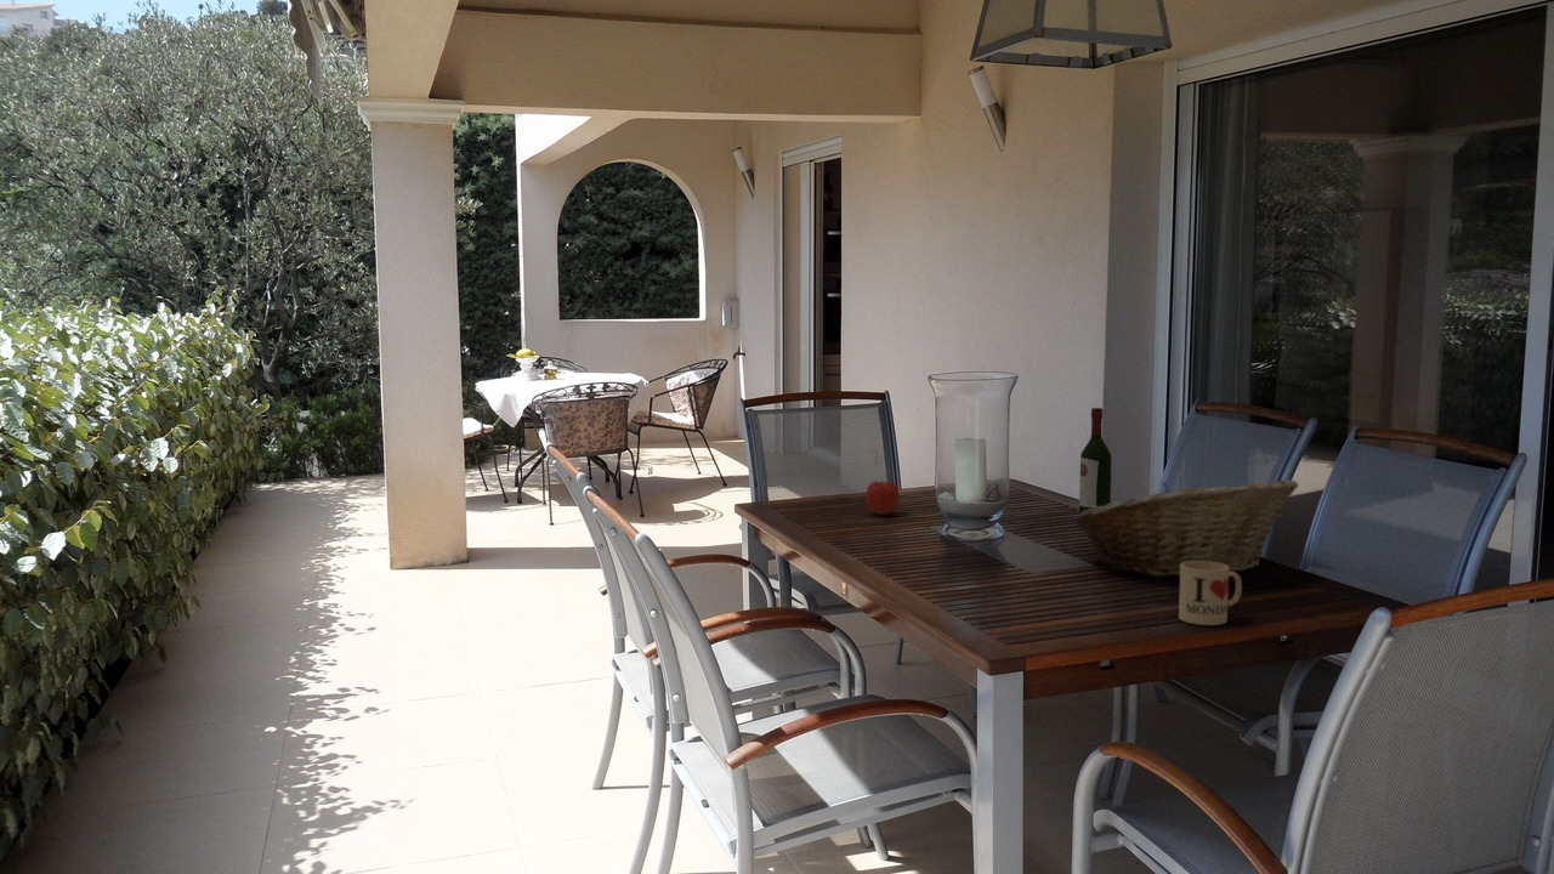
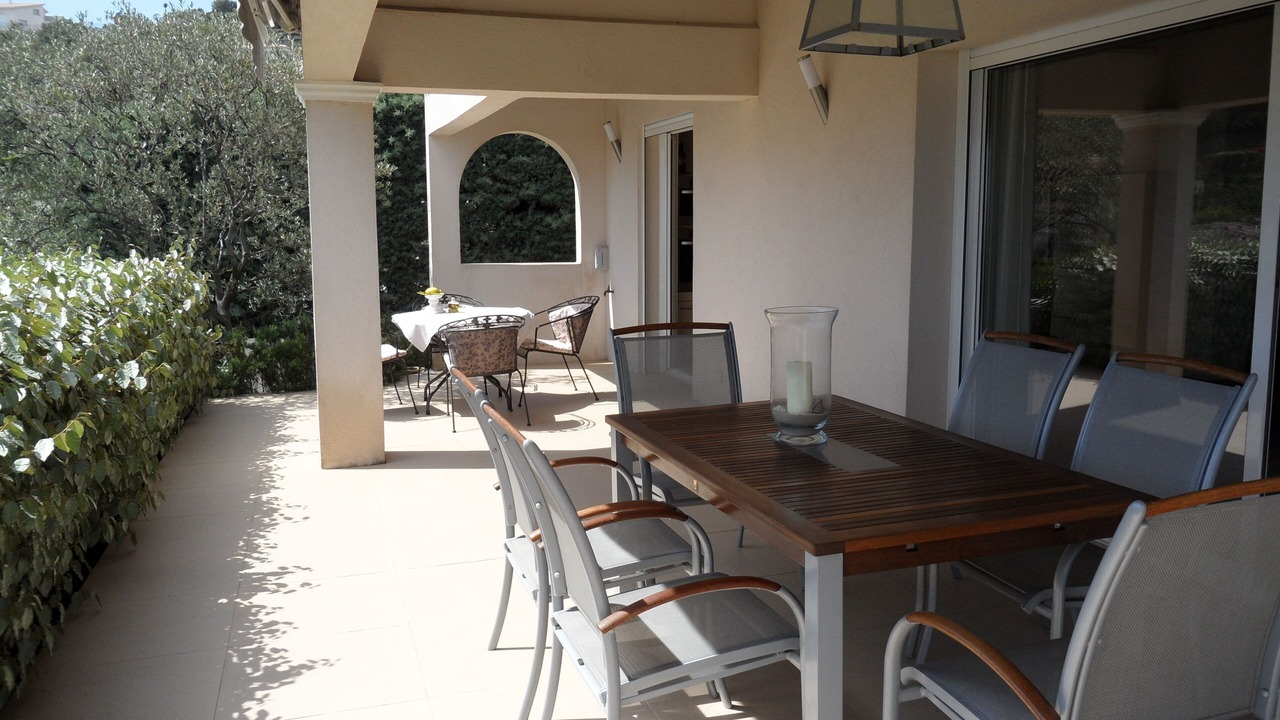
- mug [1178,561,1243,626]
- apple [864,477,900,516]
- wine bottle [1078,407,1112,515]
- fruit basket [1072,478,1299,578]
